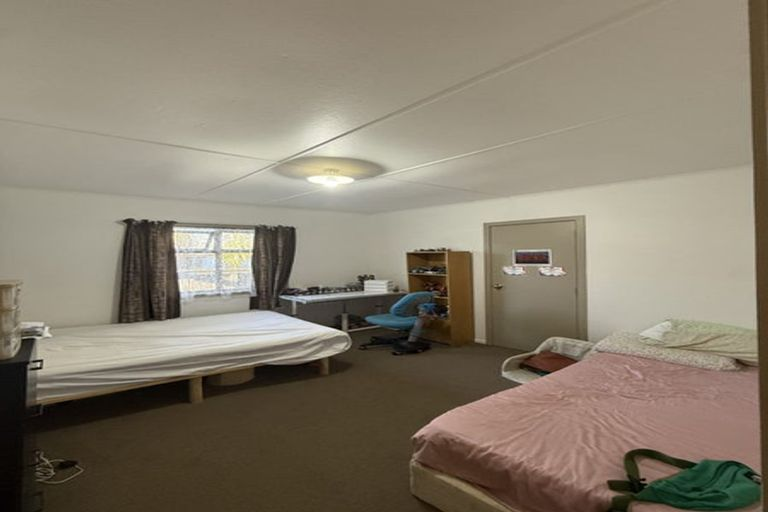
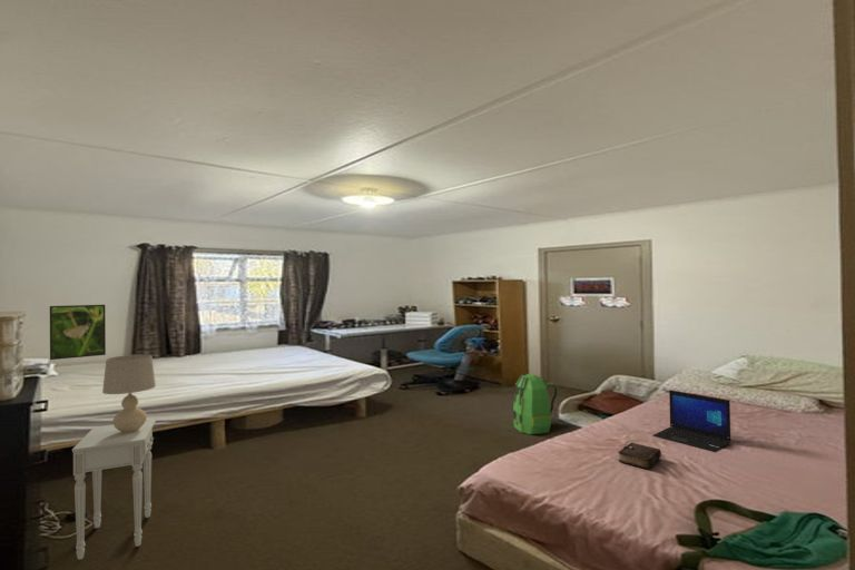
+ laptop [651,389,731,453]
+ backpack [512,373,559,435]
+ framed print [49,304,107,361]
+ table lamp [101,353,157,433]
+ nightstand [71,419,157,561]
+ book [617,442,664,470]
